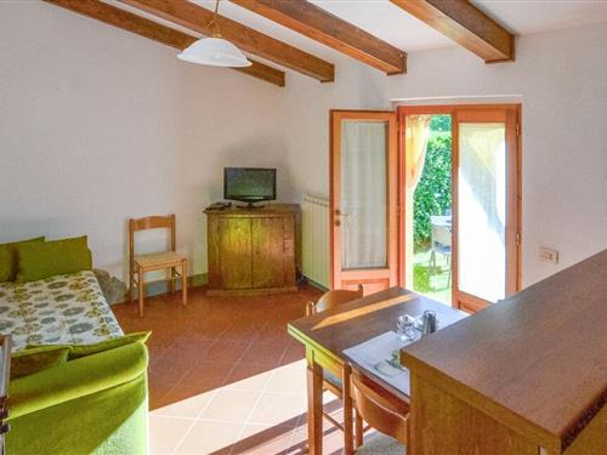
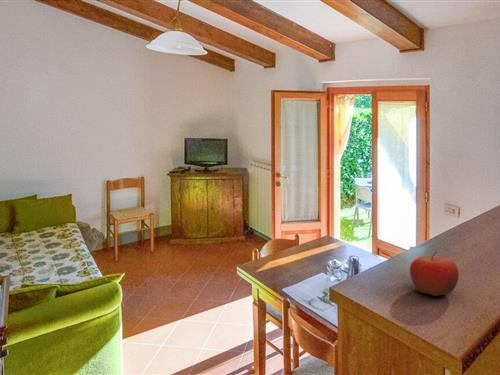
+ fruit [409,250,460,297]
